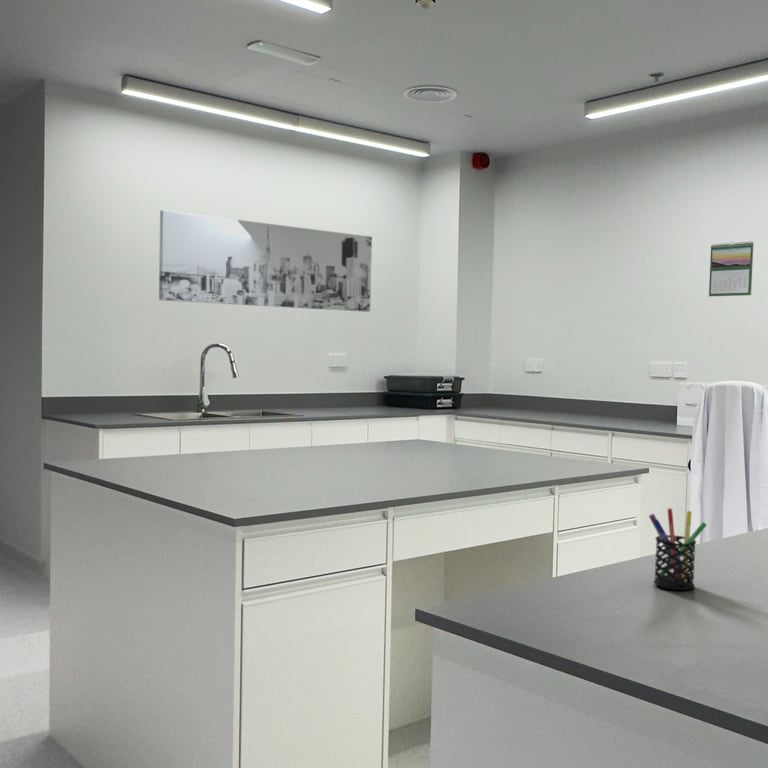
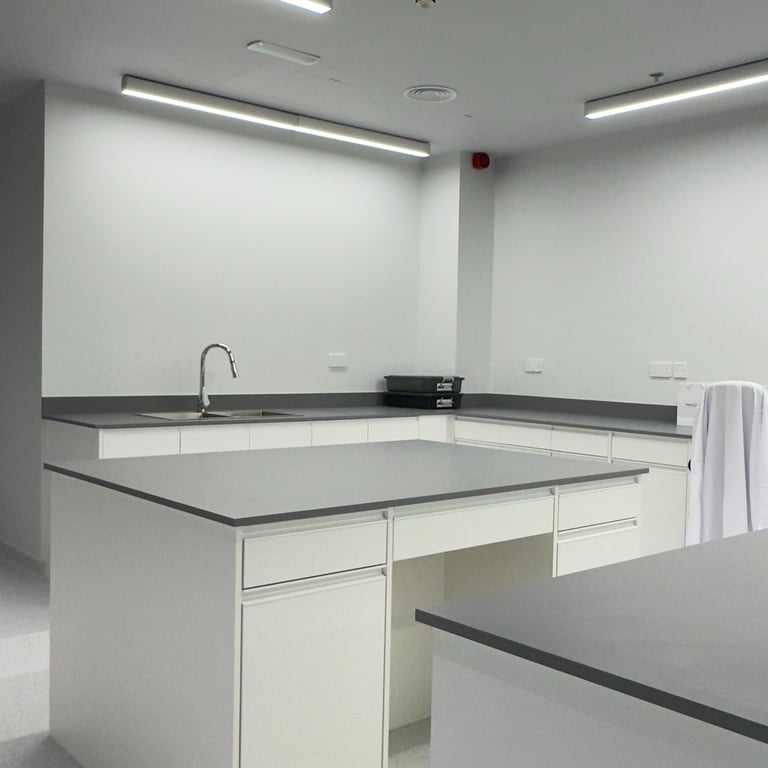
- pen holder [648,507,708,591]
- wall art [158,209,373,313]
- calendar [708,240,754,297]
